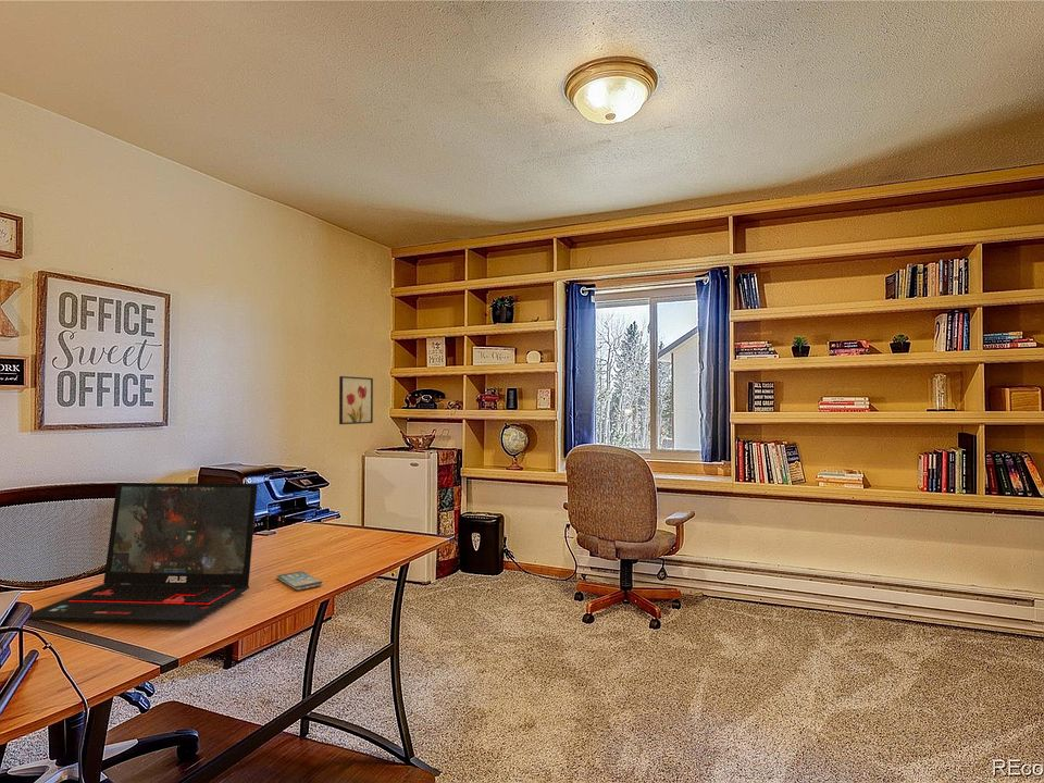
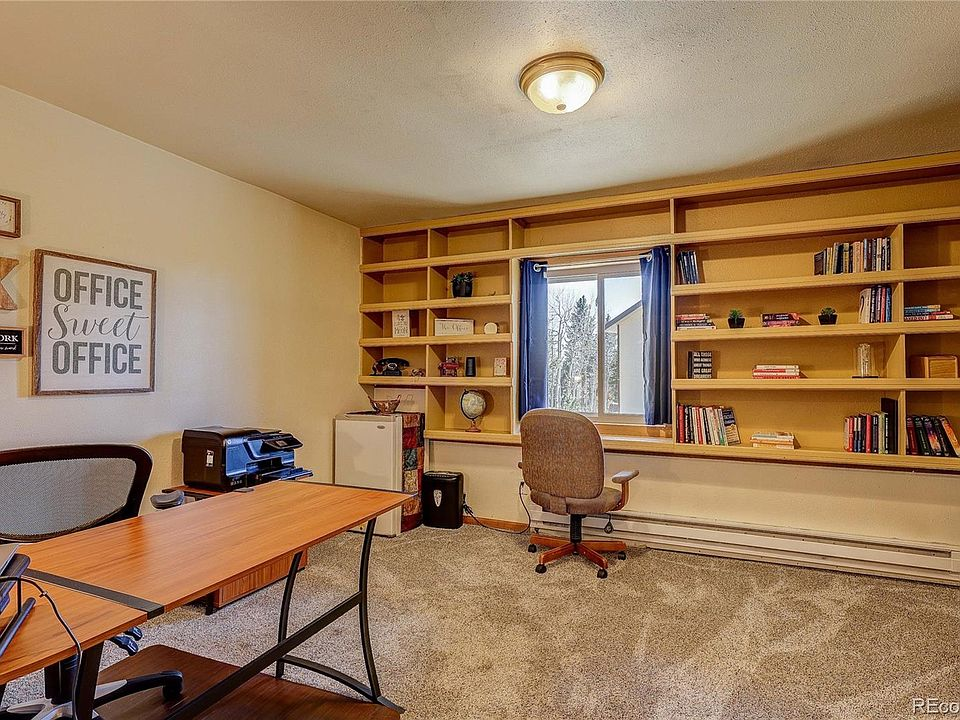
- smartphone [276,570,324,591]
- wall art [338,375,374,425]
- laptop [26,482,259,625]
